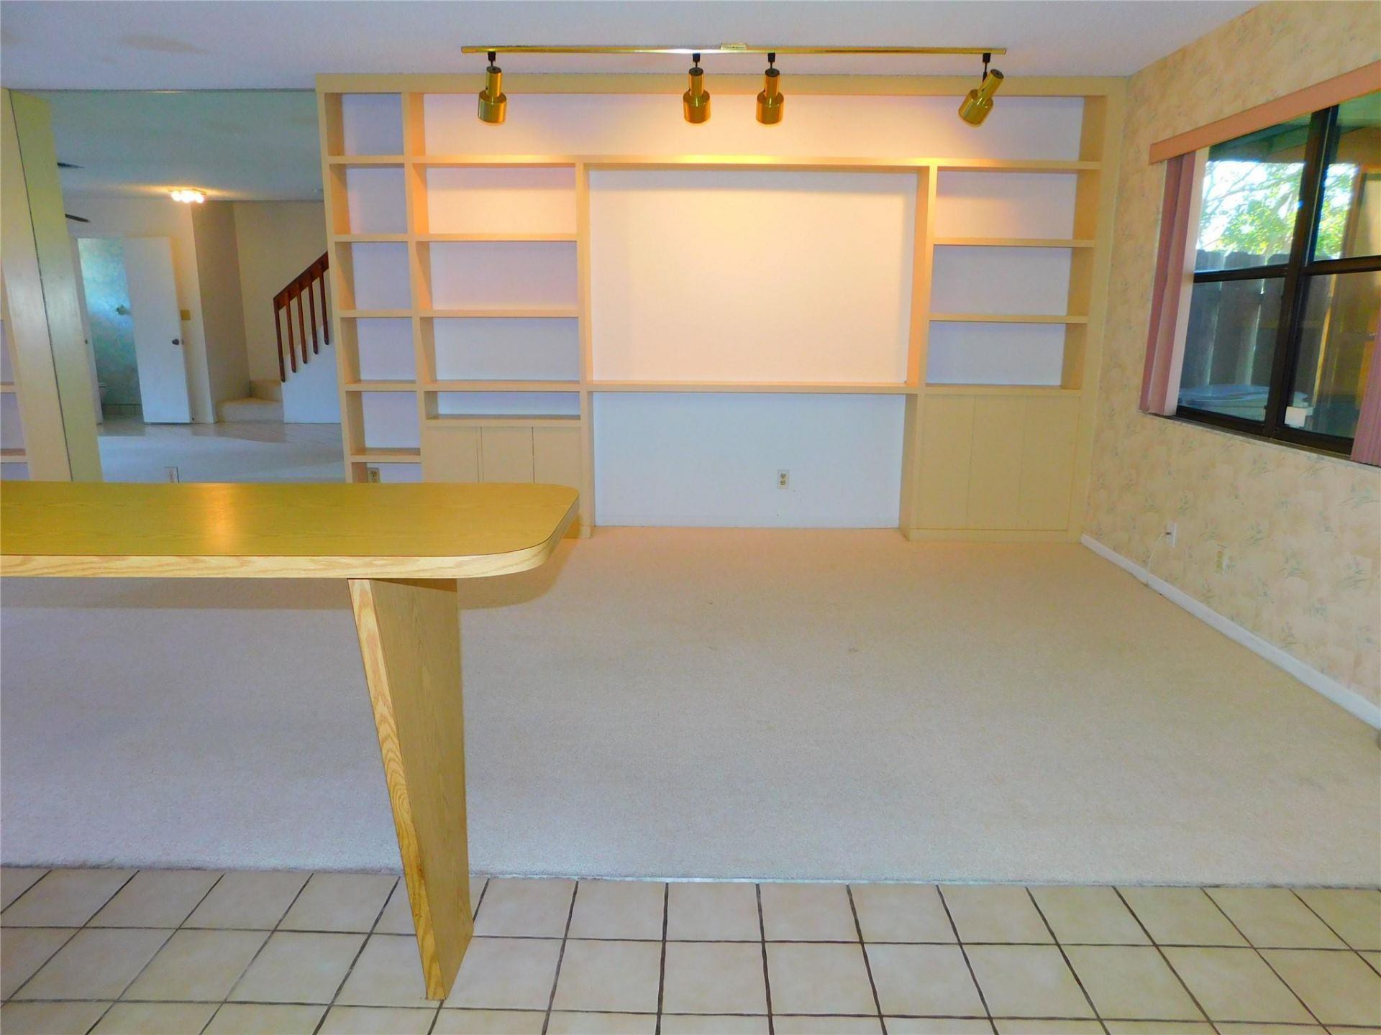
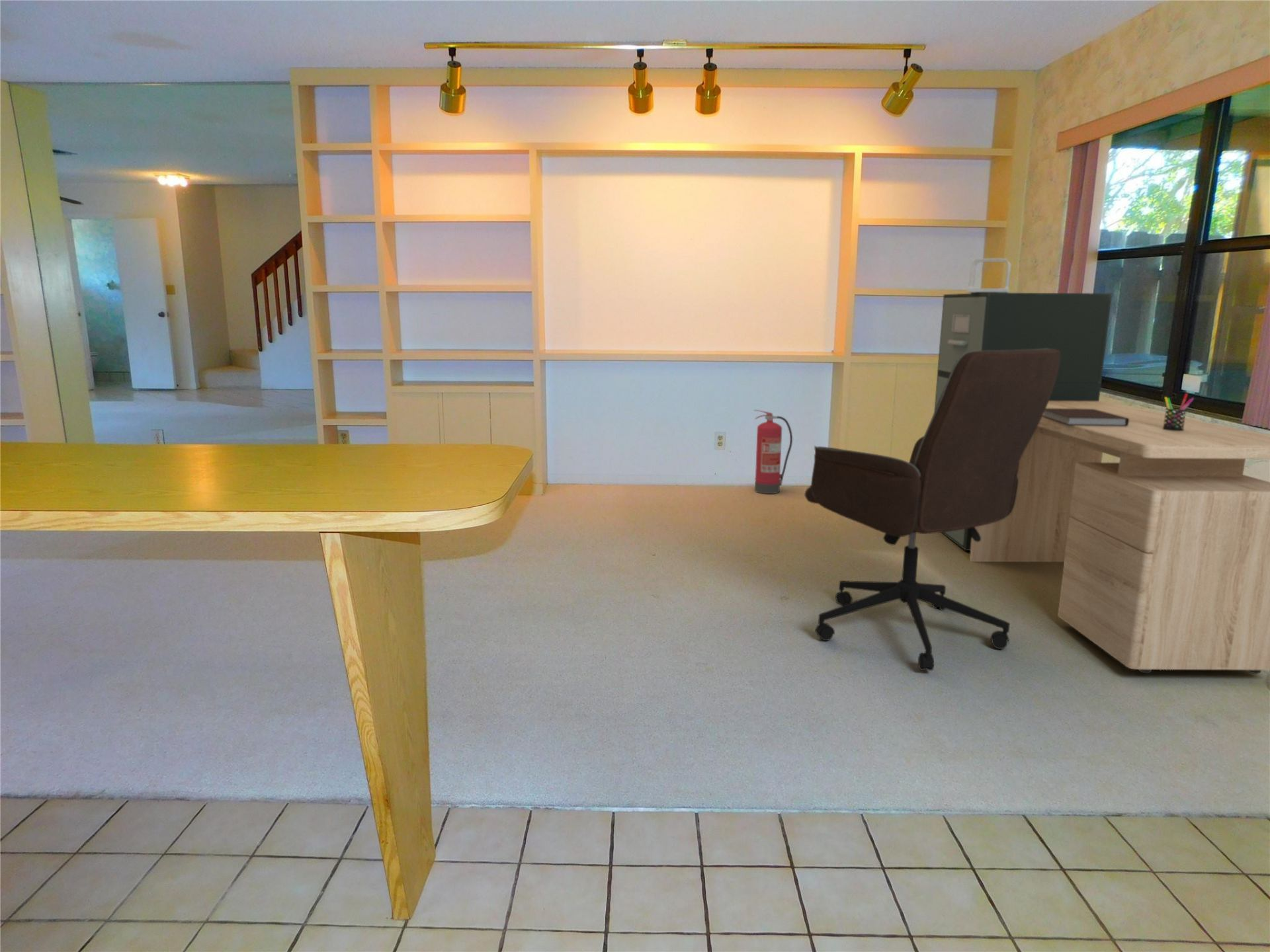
+ fire extinguisher [753,409,793,495]
+ desk [969,401,1270,674]
+ notebook [1042,409,1129,426]
+ pen holder [1163,393,1195,431]
+ filing cabinet [933,292,1113,551]
+ office chair [804,348,1060,672]
+ file sorter [966,258,1011,294]
